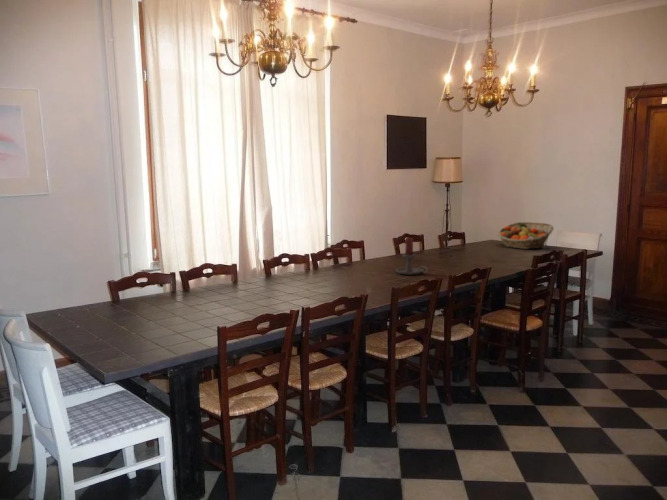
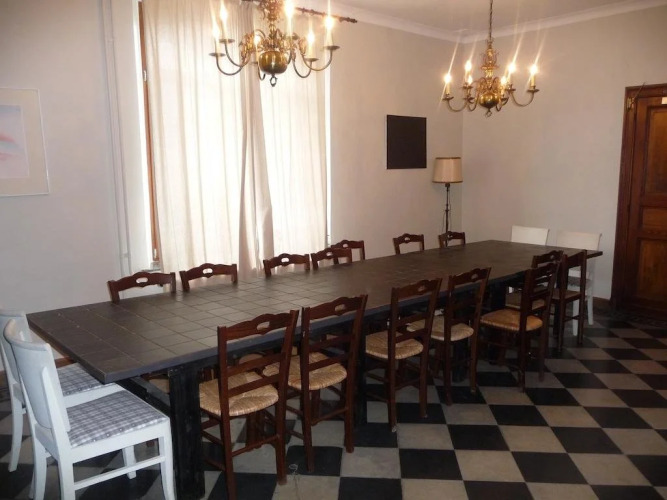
- fruit basket [497,221,555,250]
- candle holder [395,237,429,276]
